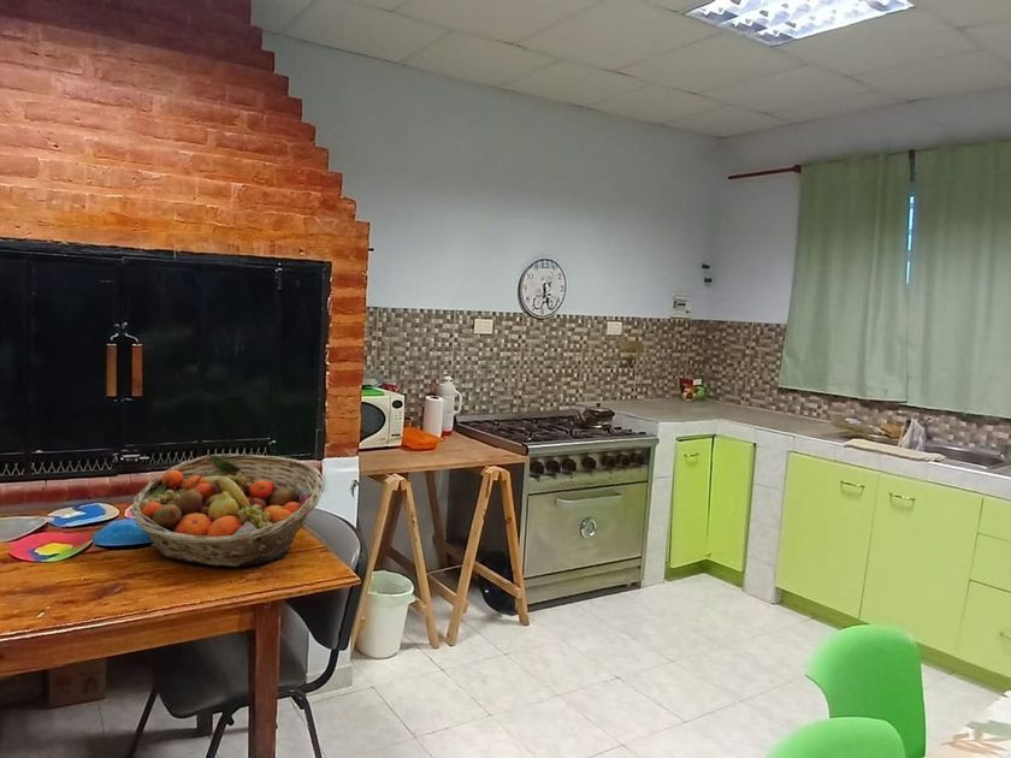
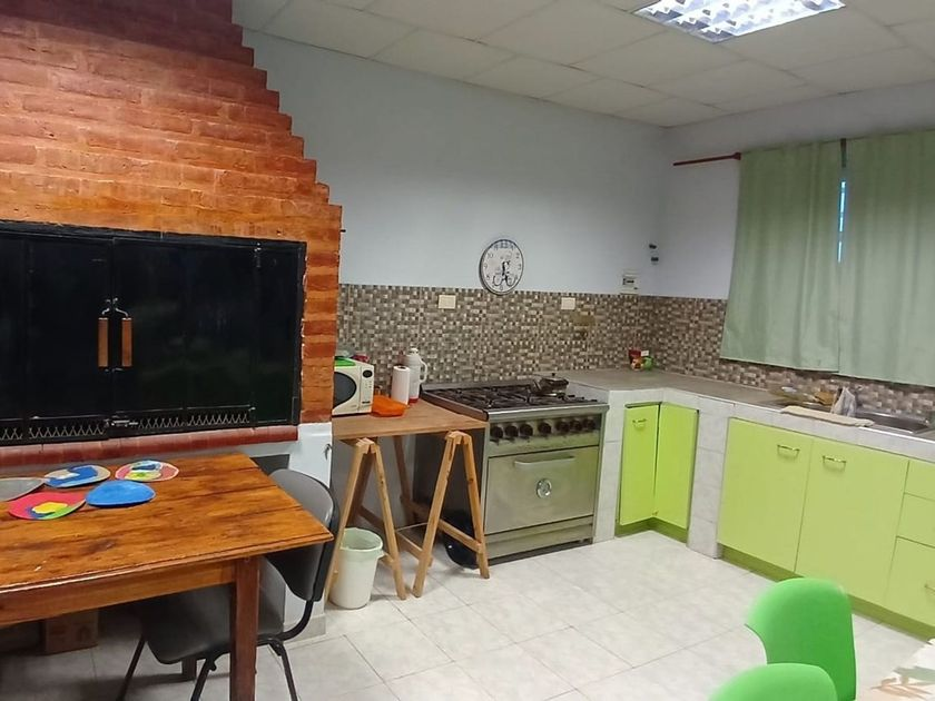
- fruit basket [129,452,325,568]
